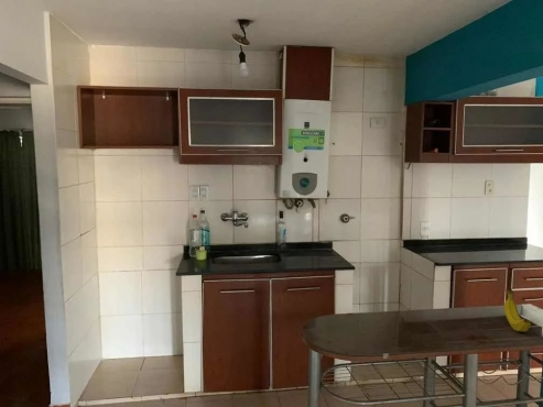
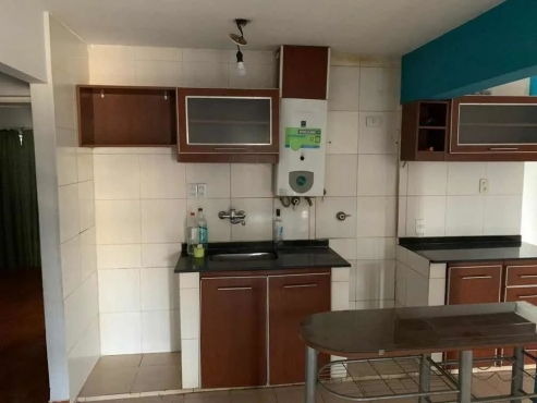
- fruit [503,288,532,333]
